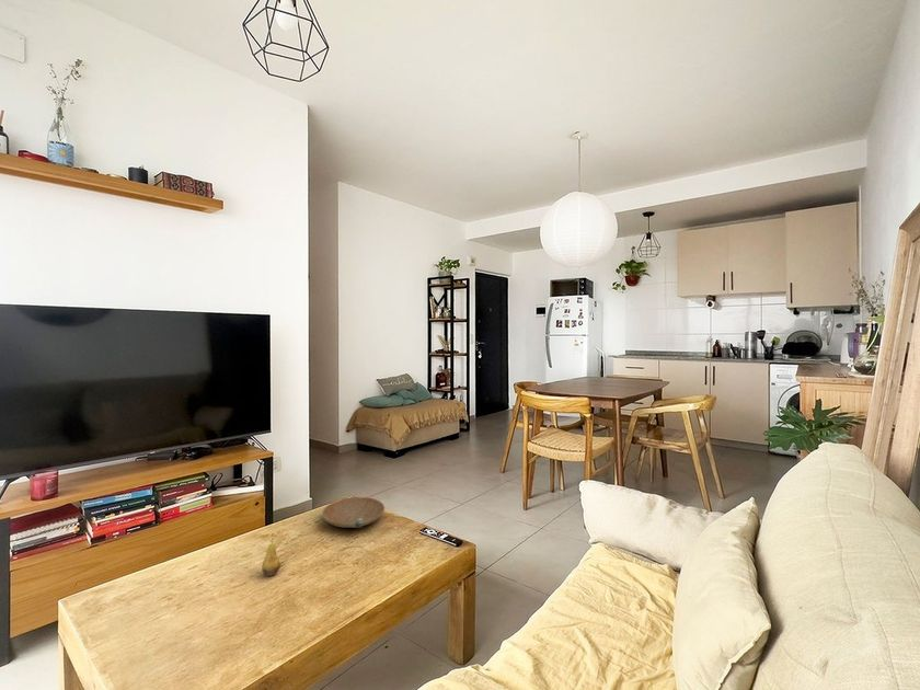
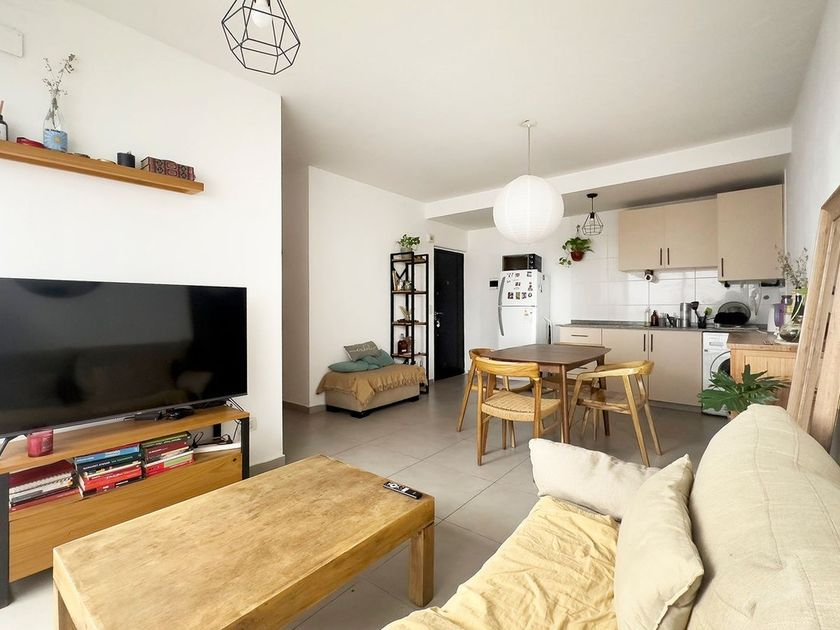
- fruit [261,532,281,577]
- bowl [321,496,386,529]
